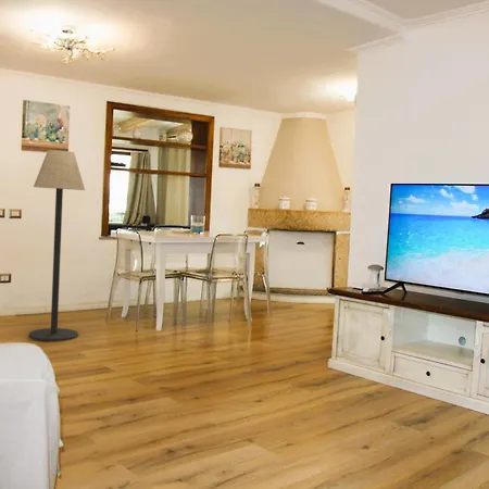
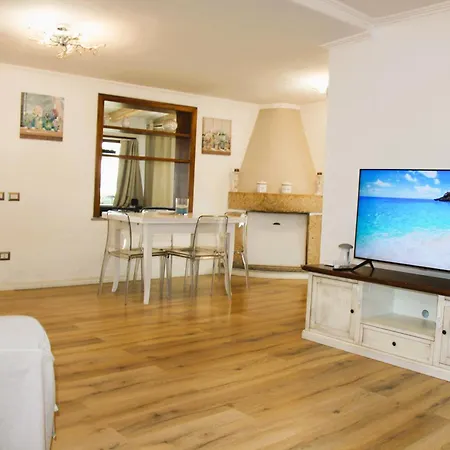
- floor lamp [28,149,86,342]
